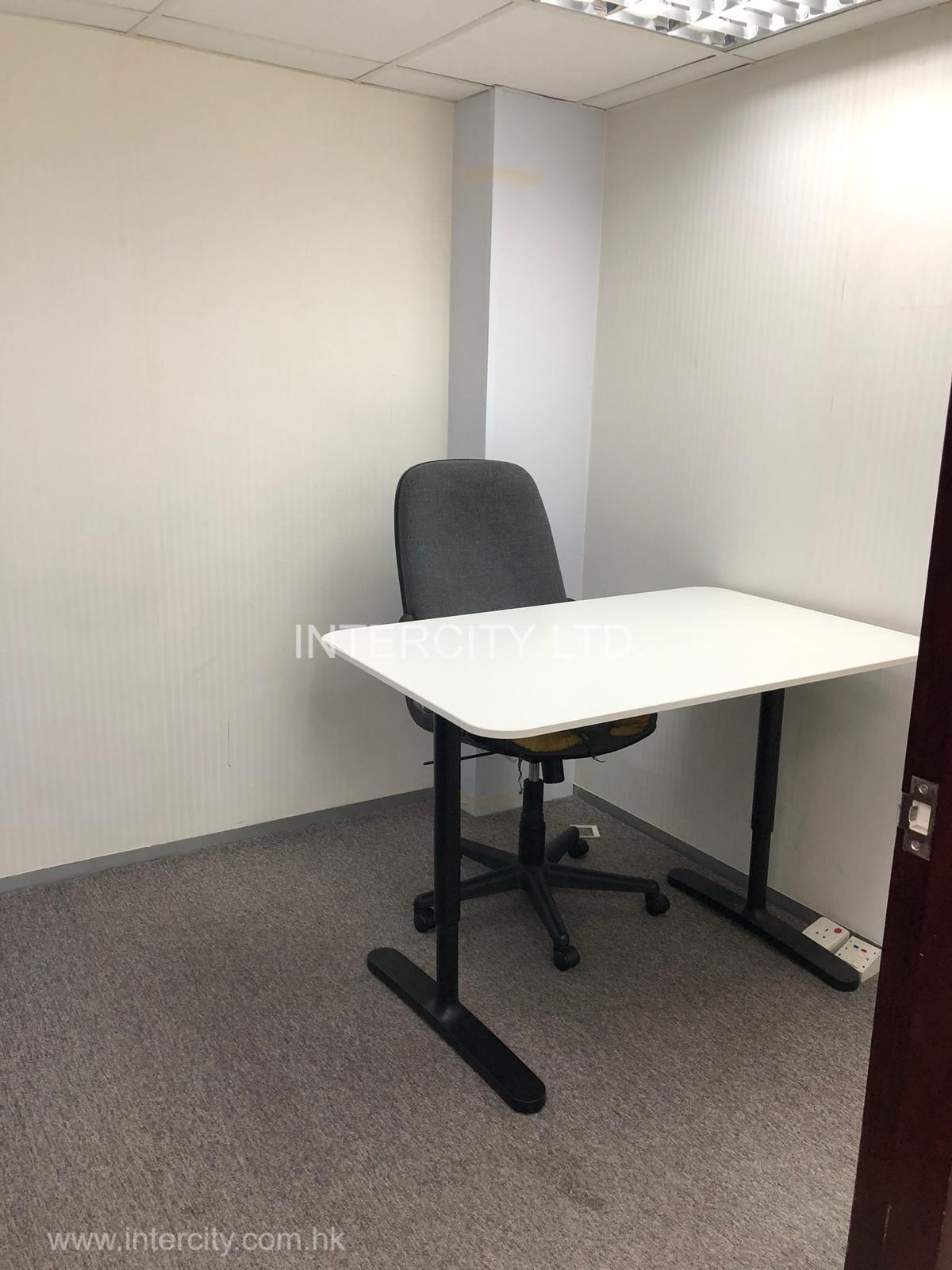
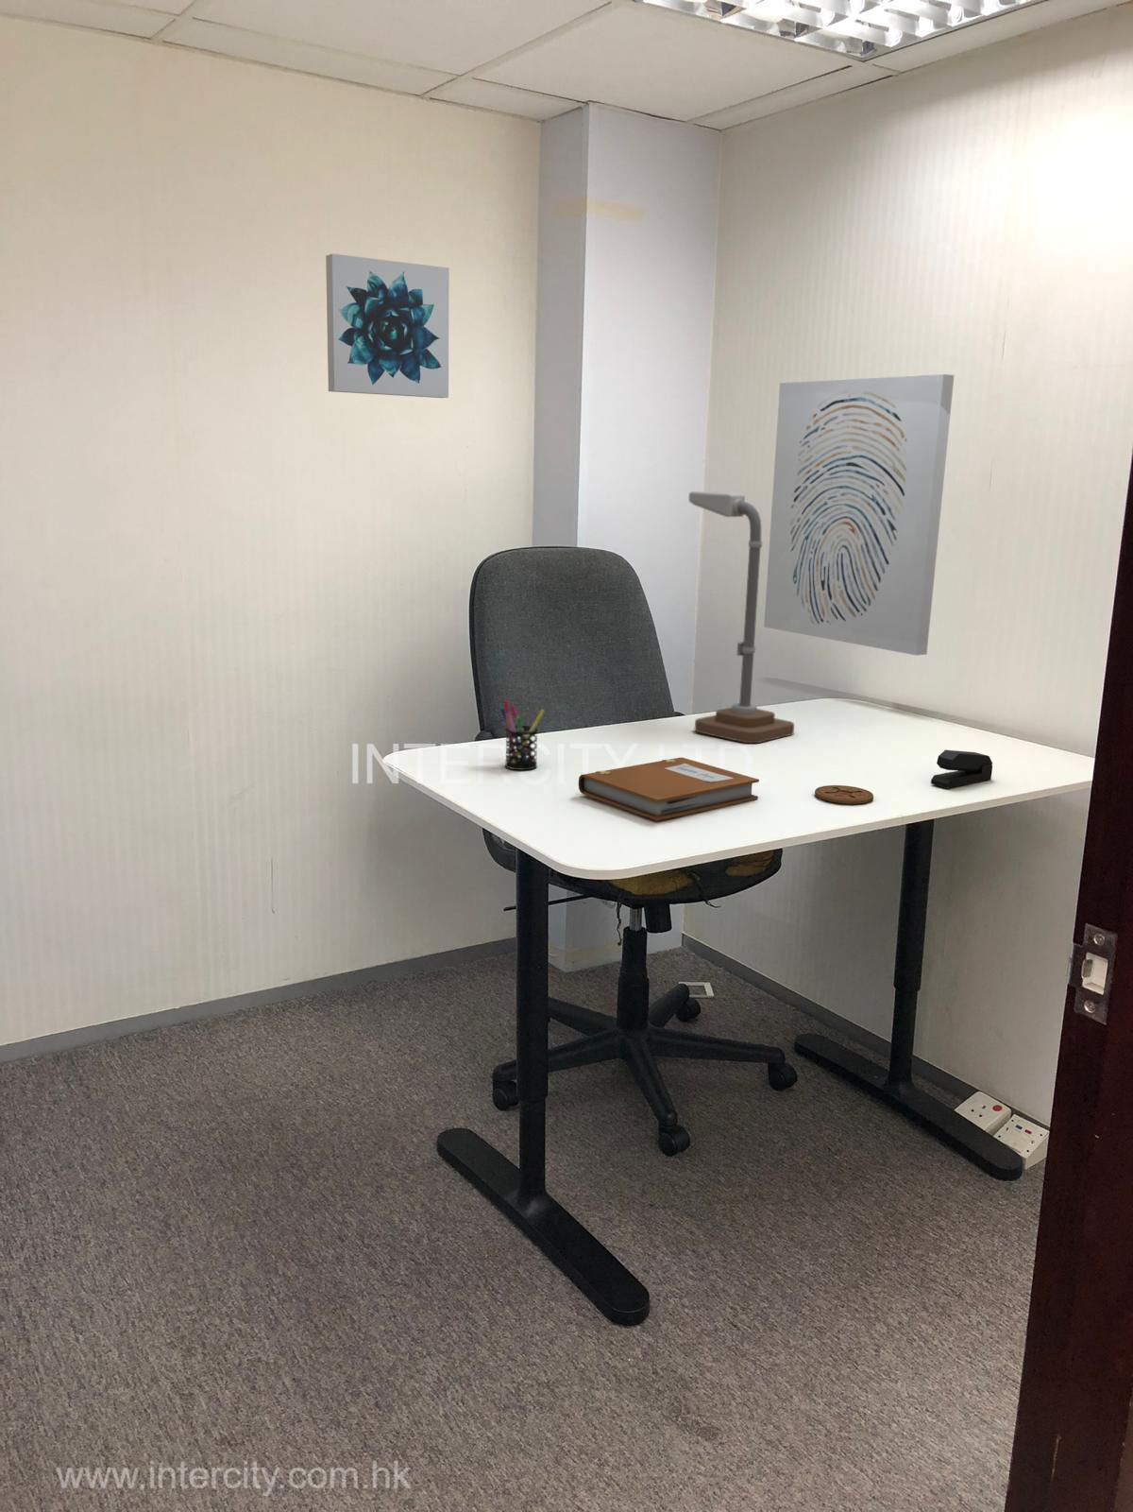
+ stapler [929,749,994,789]
+ notebook [578,756,760,821]
+ pen holder [500,699,546,771]
+ desk lamp [688,491,795,744]
+ wall art [325,254,450,399]
+ wall art [763,374,954,656]
+ coaster [814,785,875,805]
